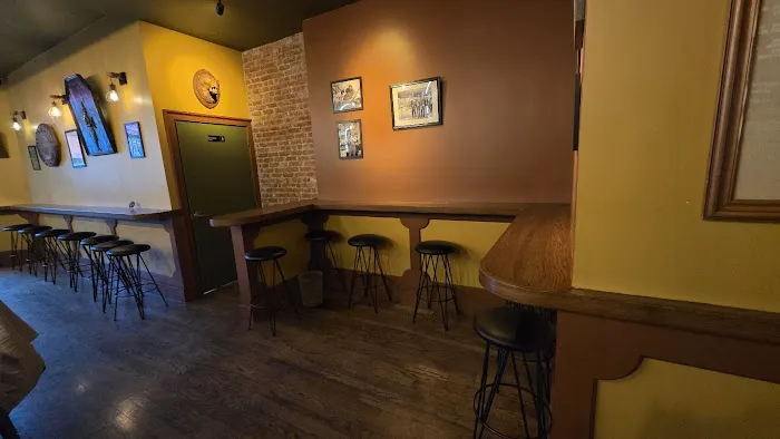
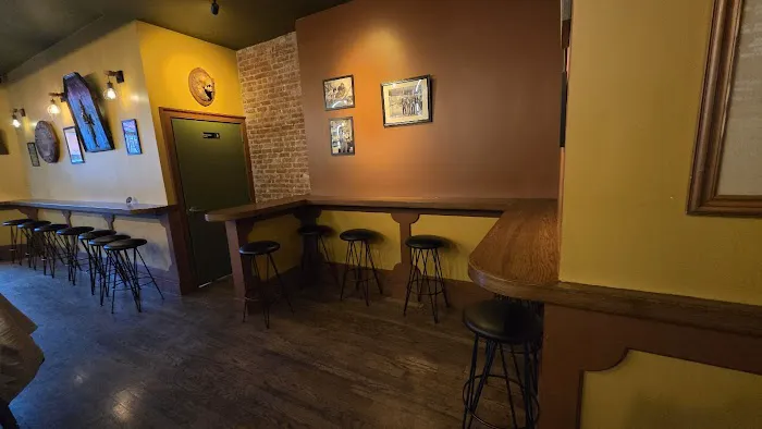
- wastebasket [296,270,324,308]
